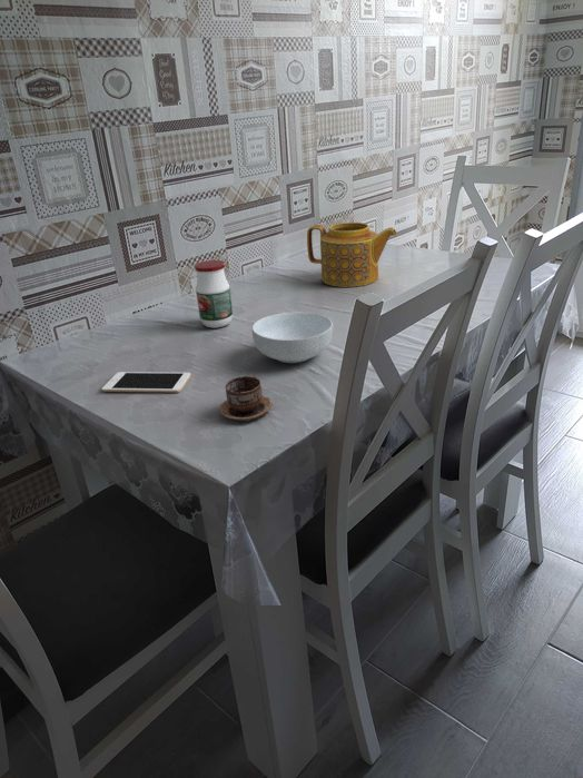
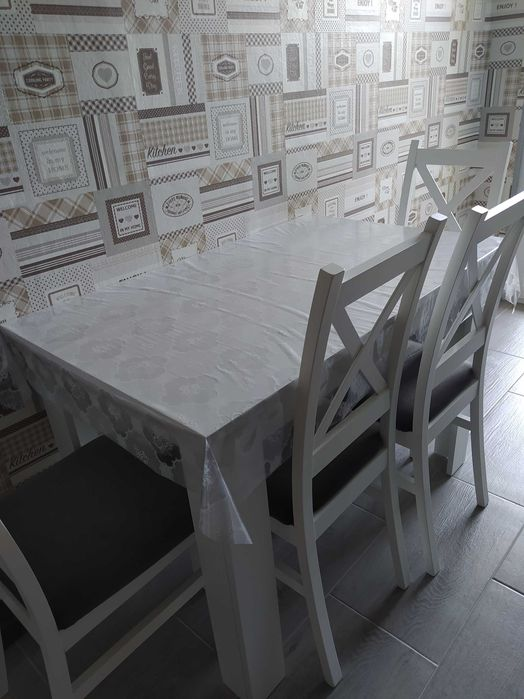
- jar [194,259,234,329]
- teapot [306,221,398,288]
- cell phone [101,371,192,394]
- cereal bowl [251,311,334,364]
- cup [218,374,274,422]
